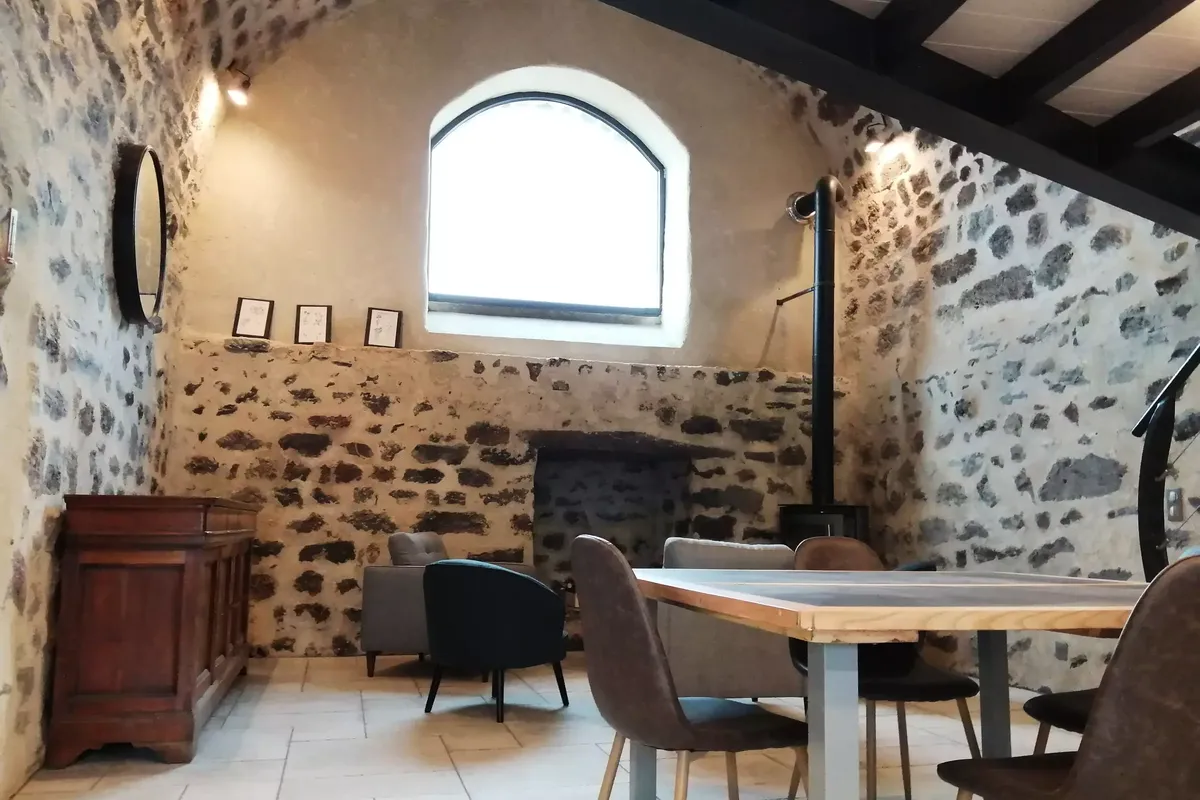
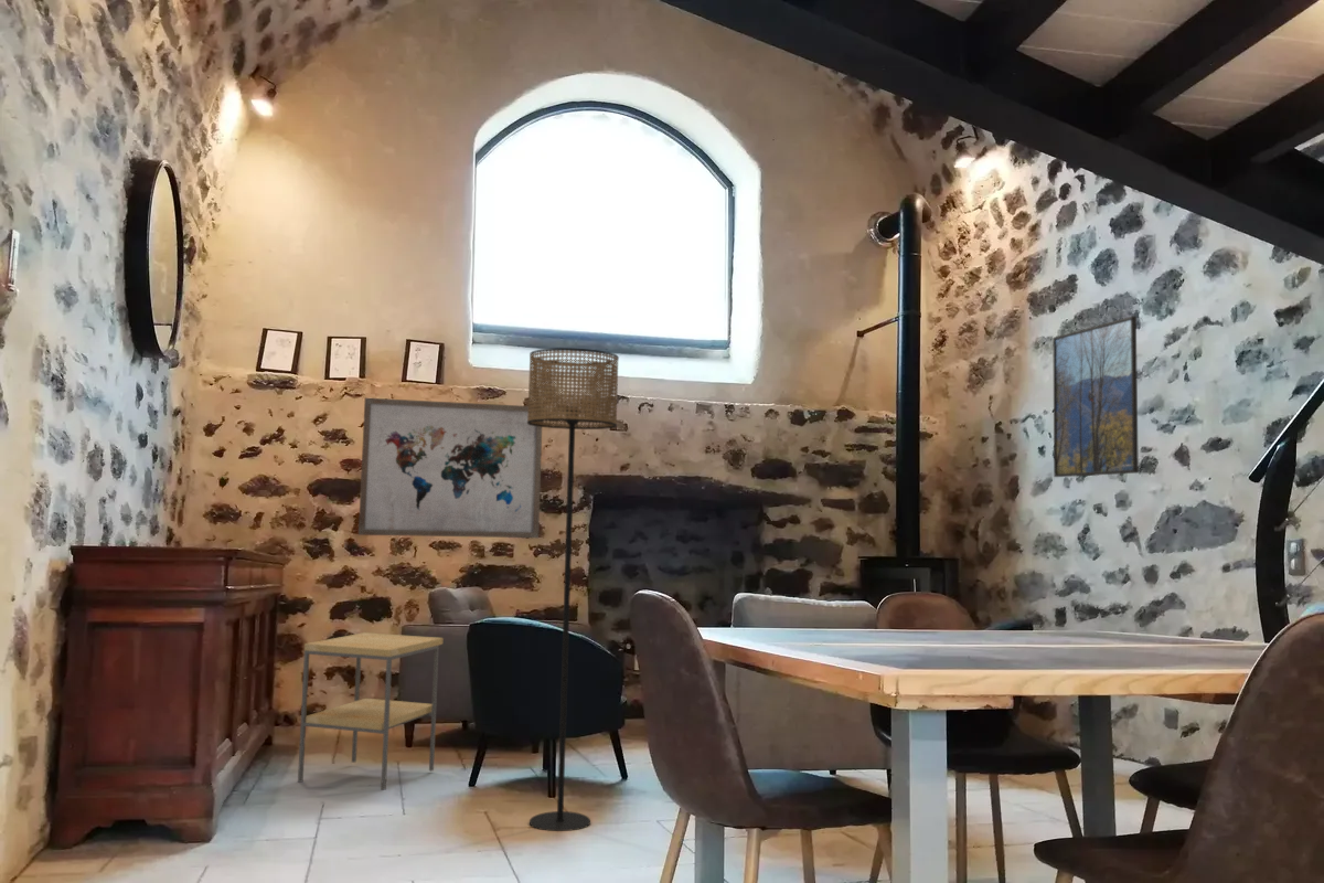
+ wall art [357,397,543,539]
+ side table [297,631,445,791]
+ floor lamp [527,347,620,832]
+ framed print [1051,315,1140,478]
